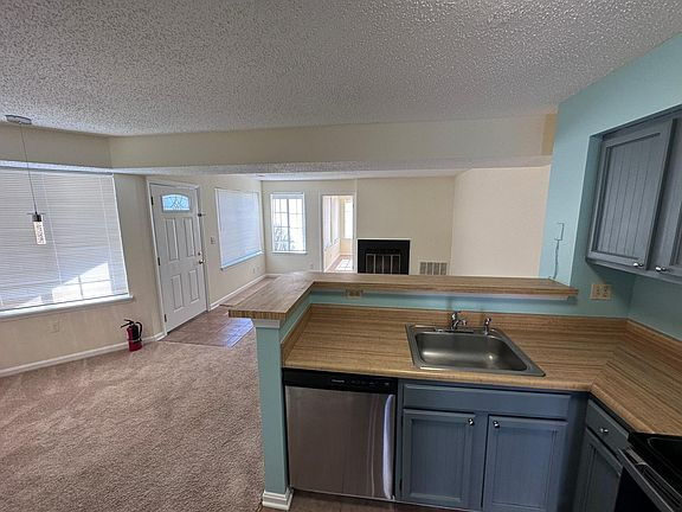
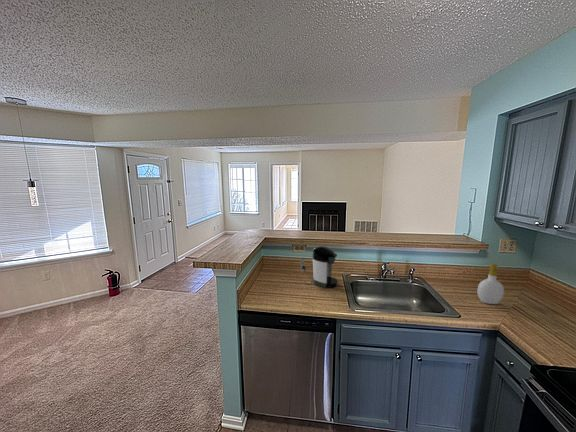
+ coffee maker [300,245,339,289]
+ soap bottle [476,262,505,305]
